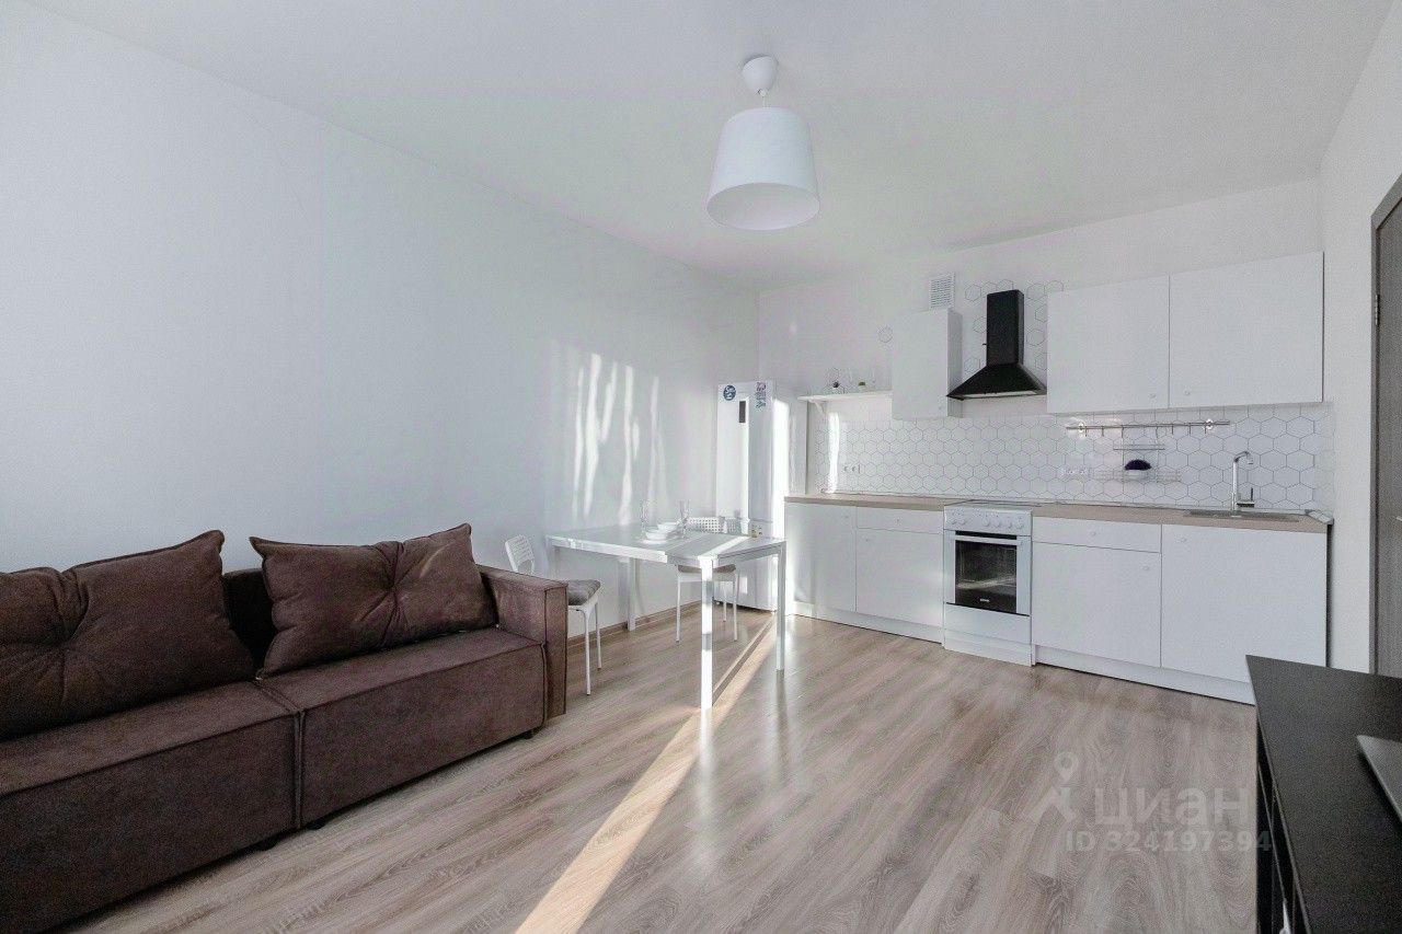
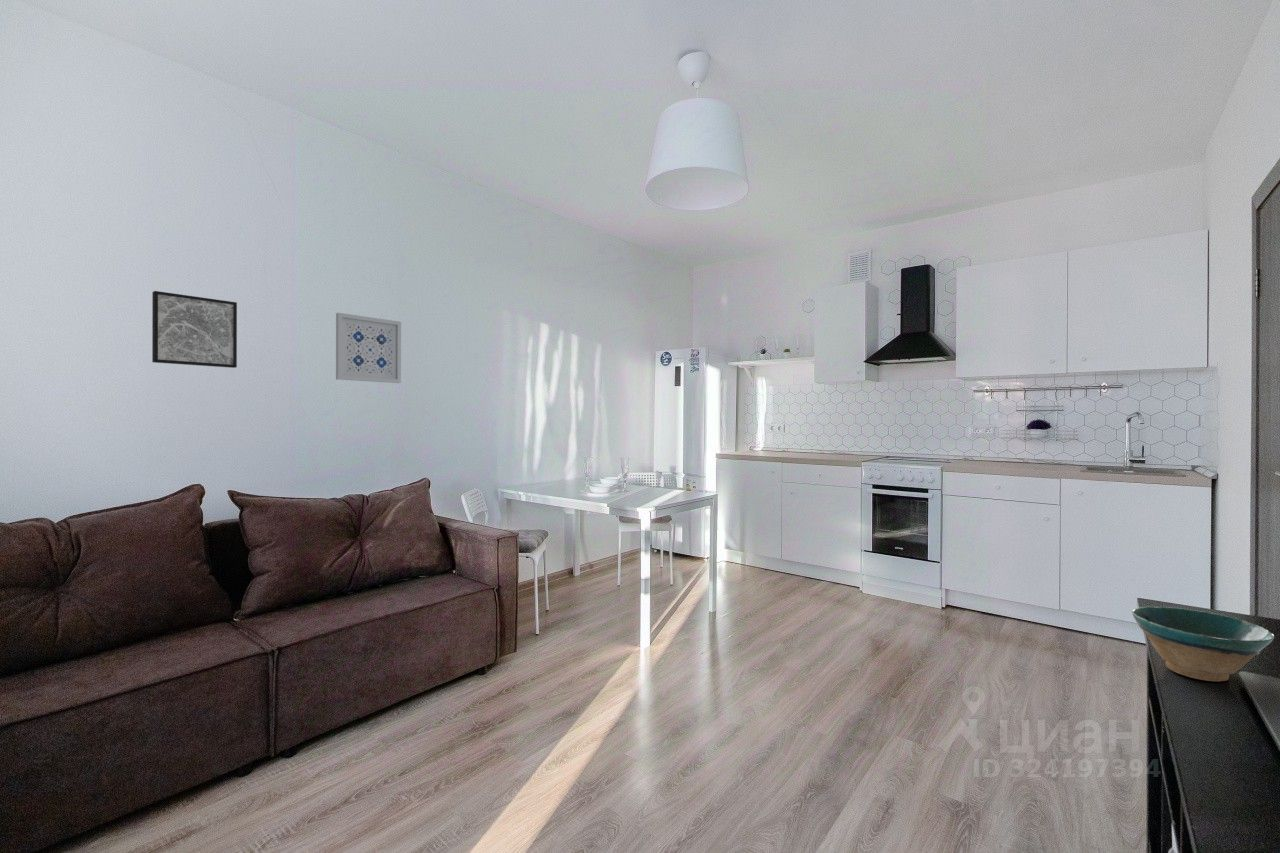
+ wall art [335,312,402,384]
+ bowl [1131,606,1275,682]
+ wall art [151,290,238,369]
